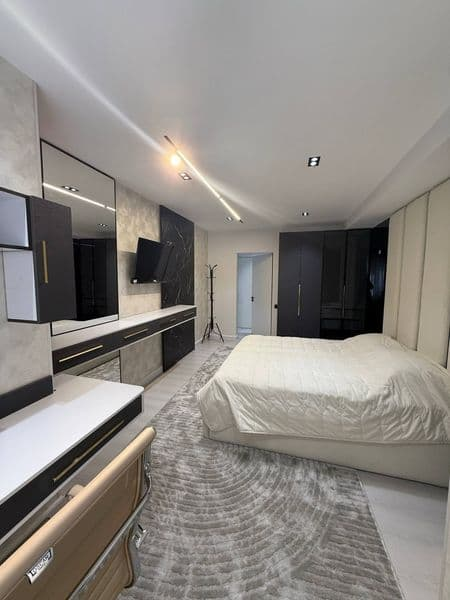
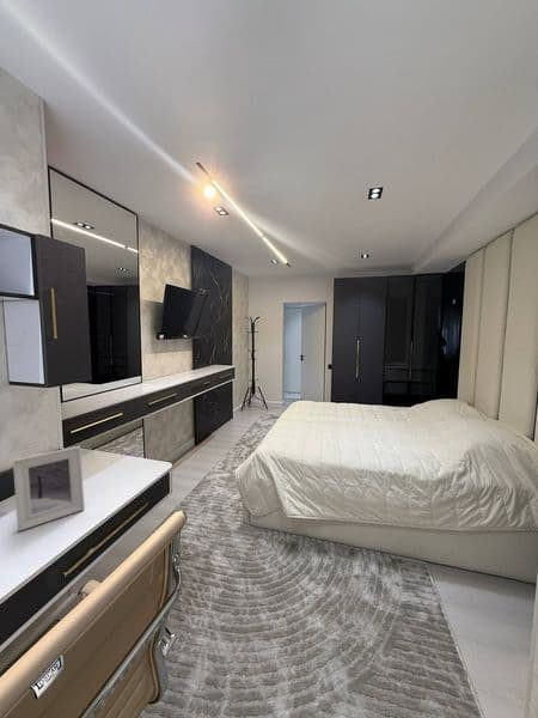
+ picture frame [12,445,86,533]
